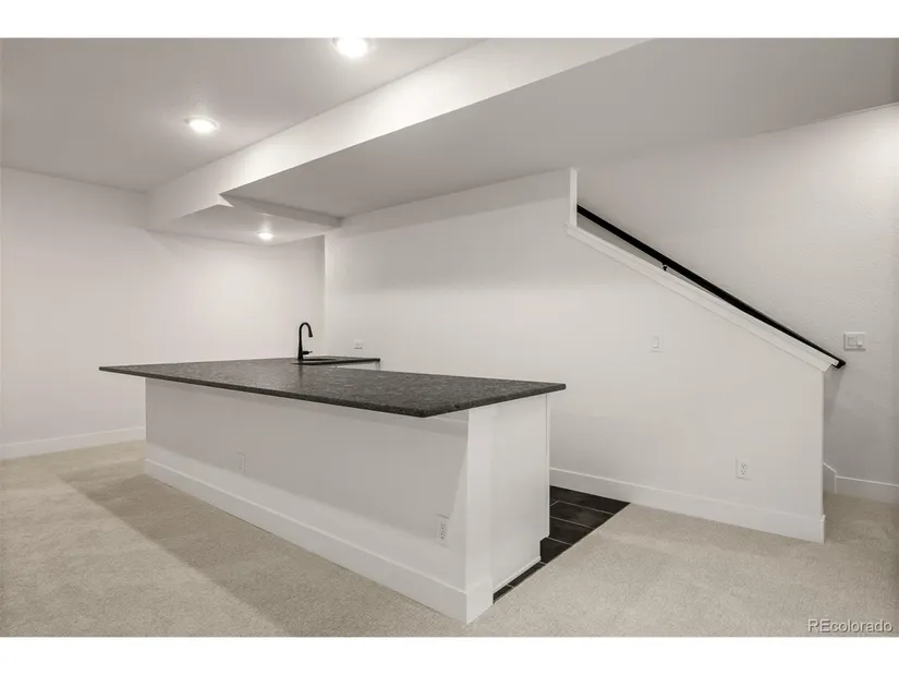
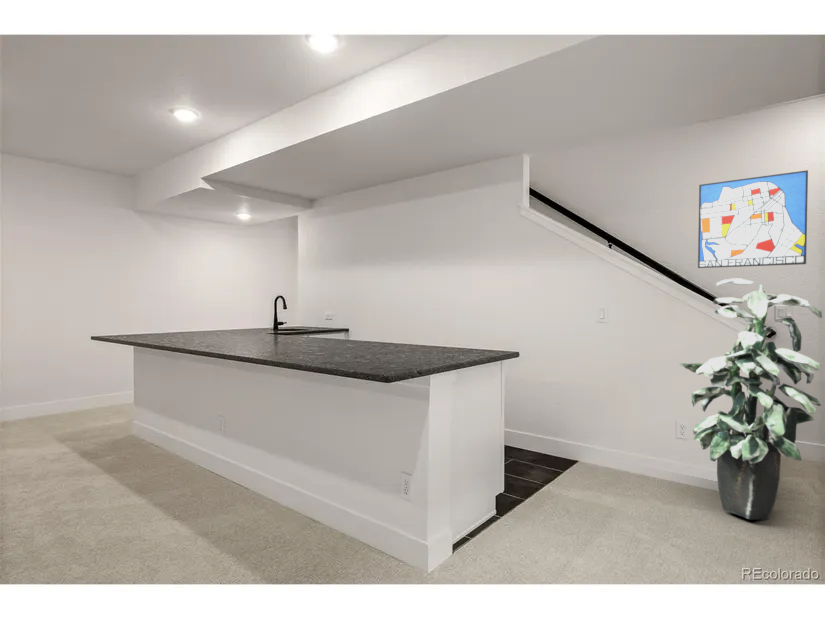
+ wall art [697,169,809,269]
+ indoor plant [678,278,823,520]
